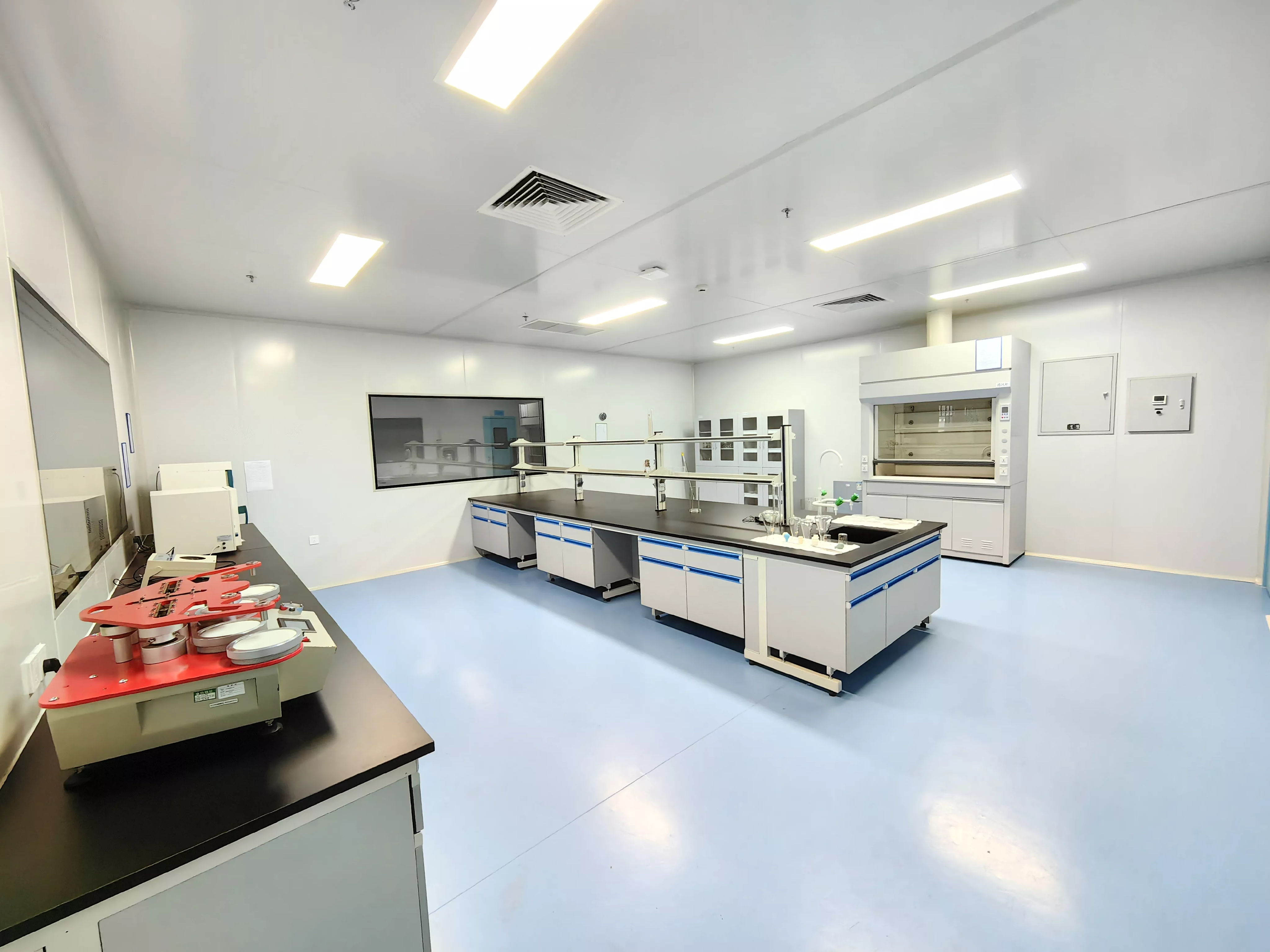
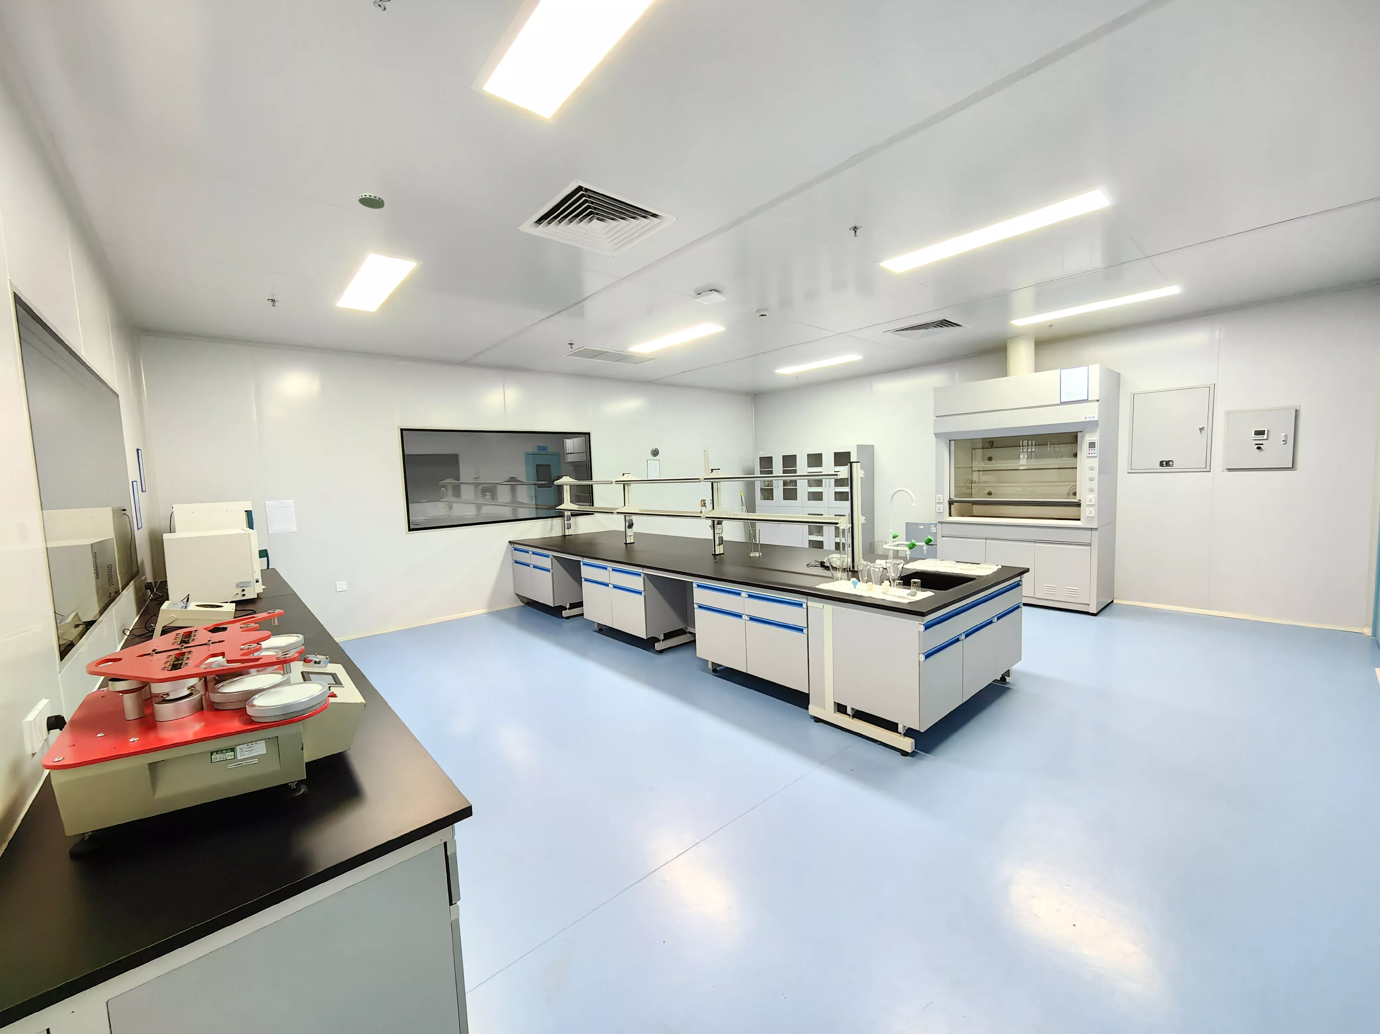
+ smoke detector [357,193,385,210]
